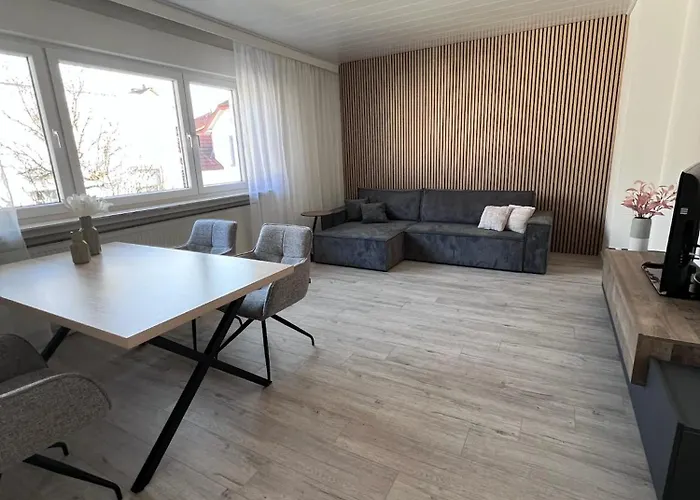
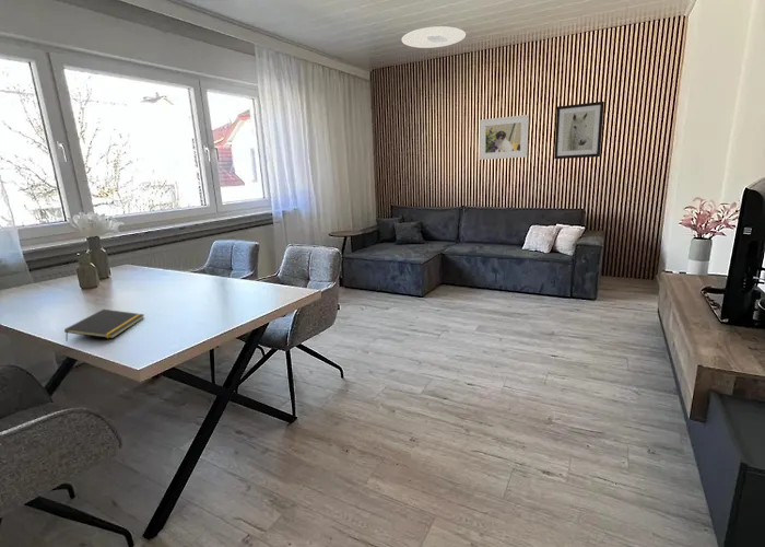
+ notepad [63,309,145,342]
+ wall art [553,101,605,160]
+ ceiling light [401,25,467,49]
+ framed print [479,114,530,161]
